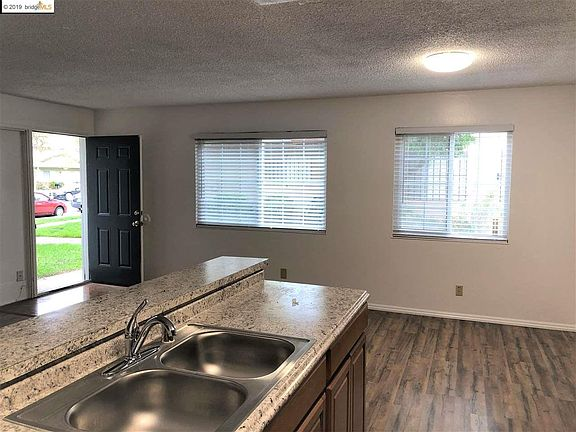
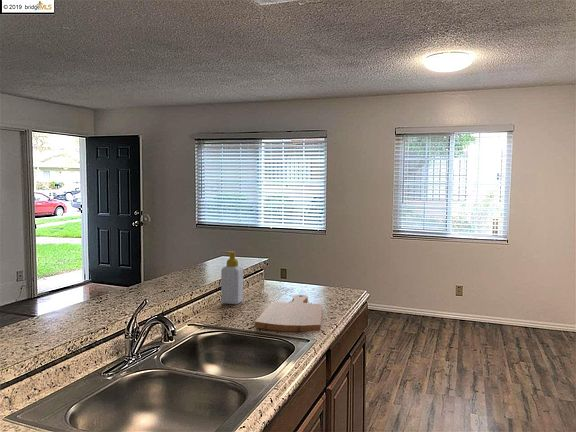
+ cutting board [254,294,323,332]
+ soap bottle [220,250,244,305]
